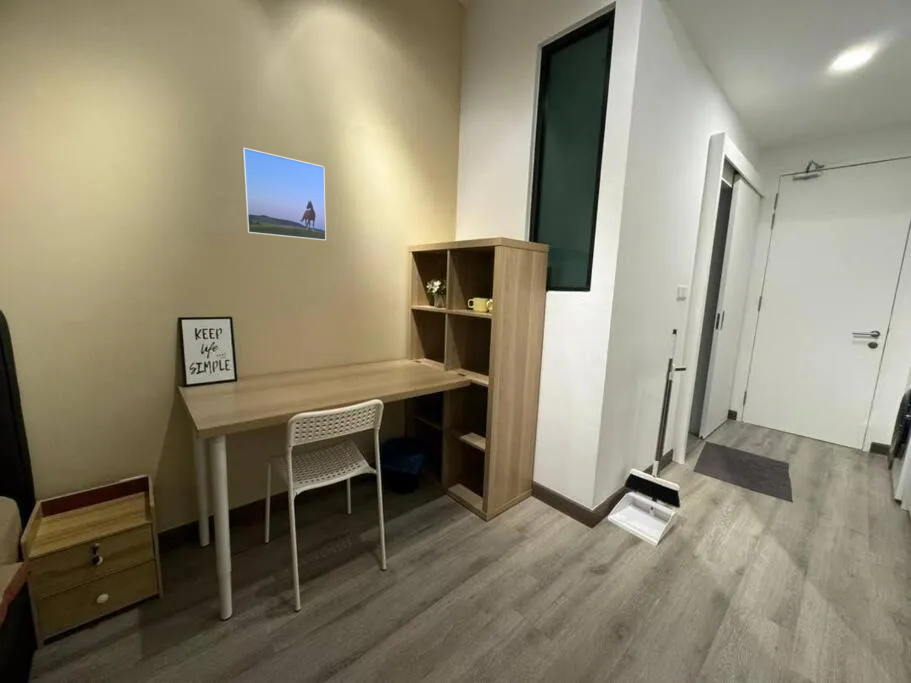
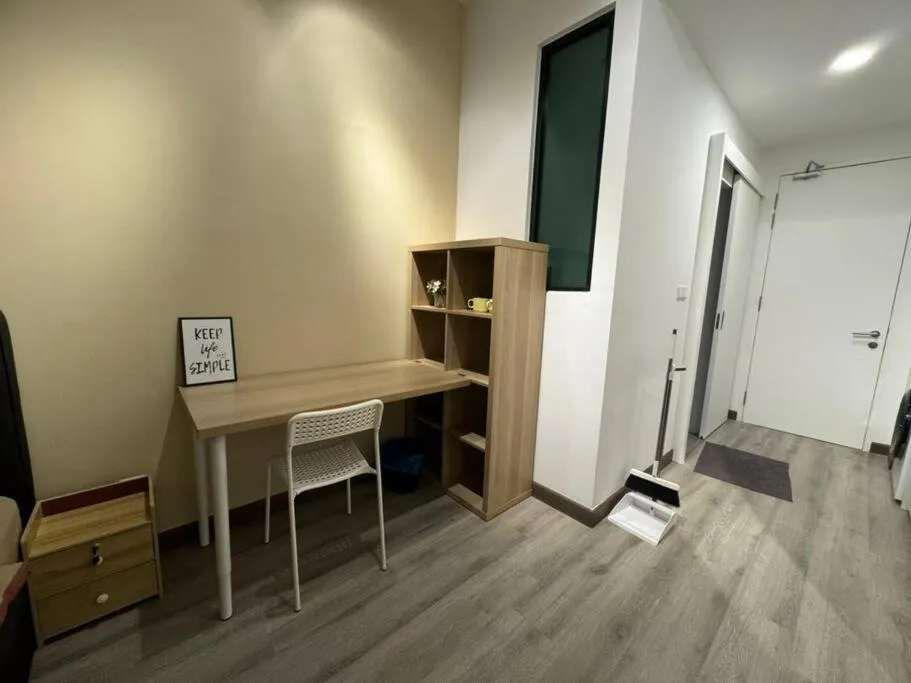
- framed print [241,147,327,242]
